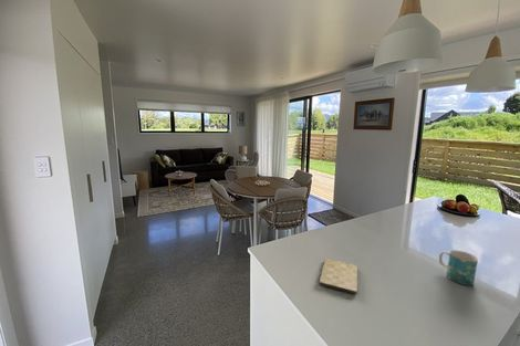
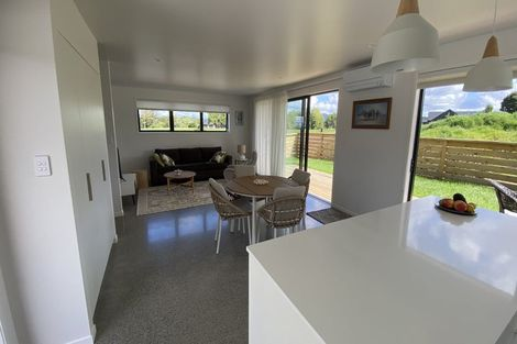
- mug [438,250,479,286]
- cutting board [318,258,358,295]
